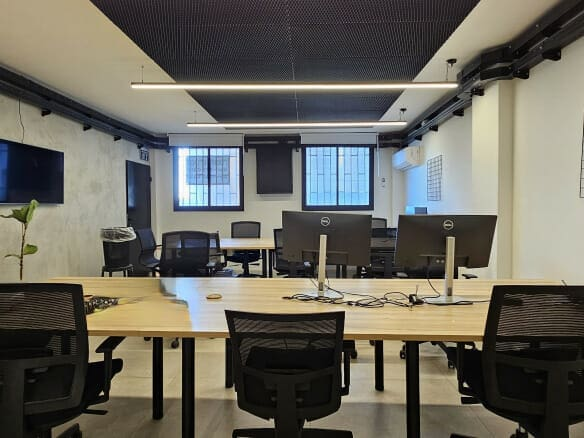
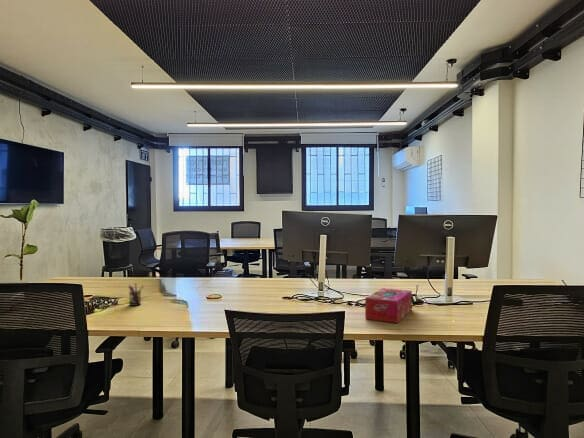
+ tissue box [364,287,413,324]
+ pen holder [127,282,145,307]
